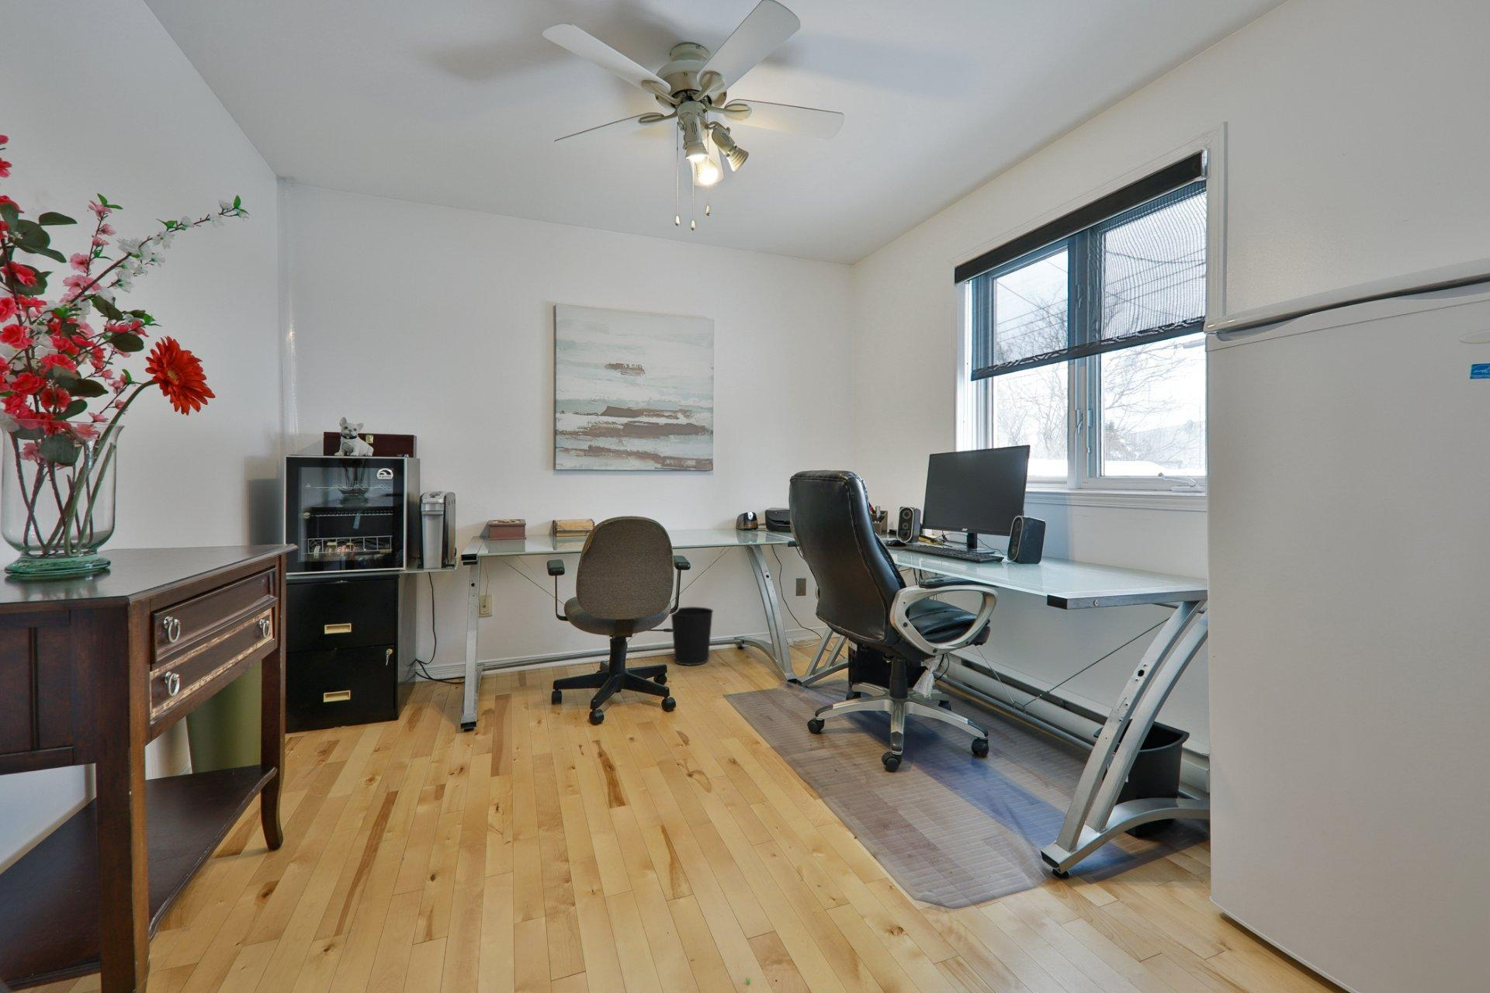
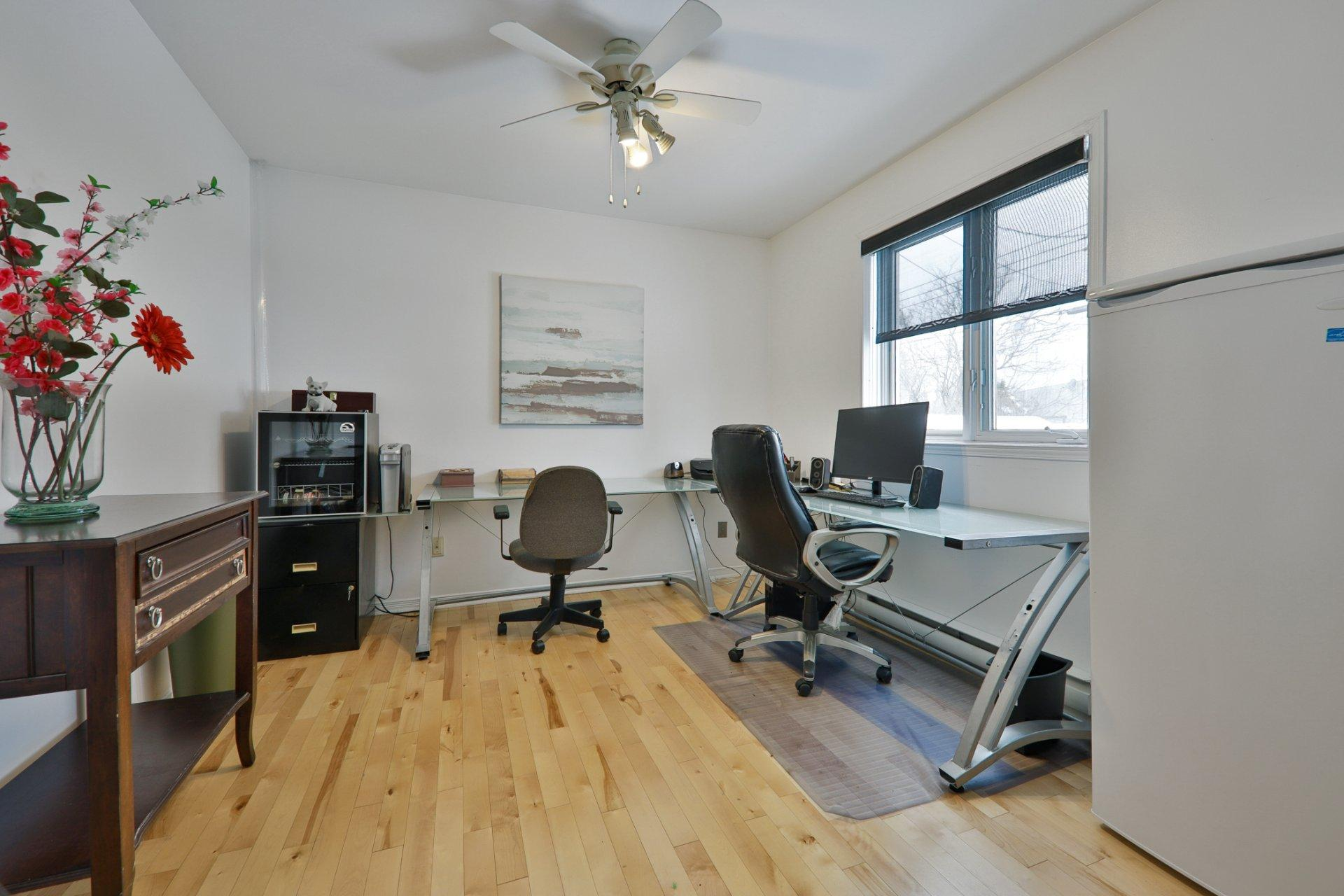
- wastebasket [671,606,714,666]
